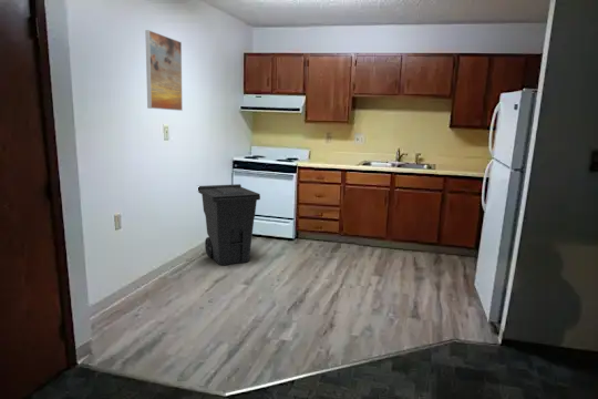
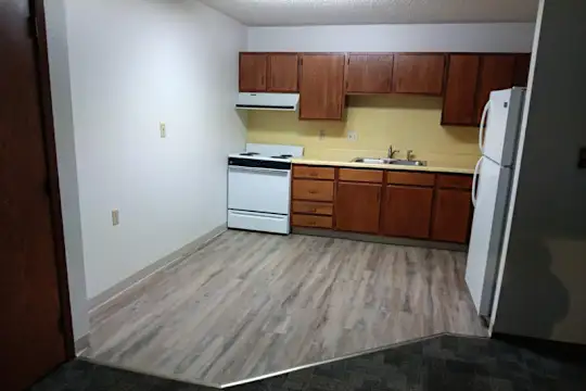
- trash can [197,183,261,266]
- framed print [144,29,184,112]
